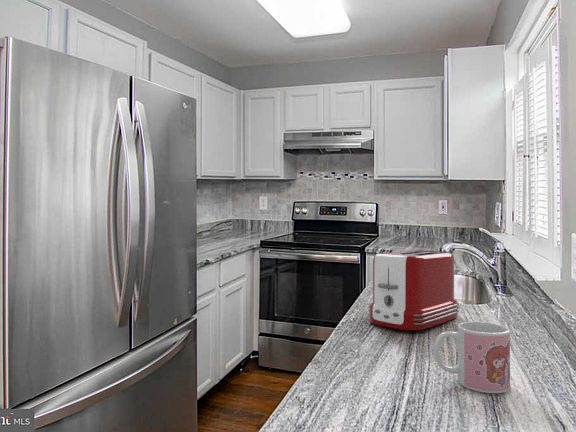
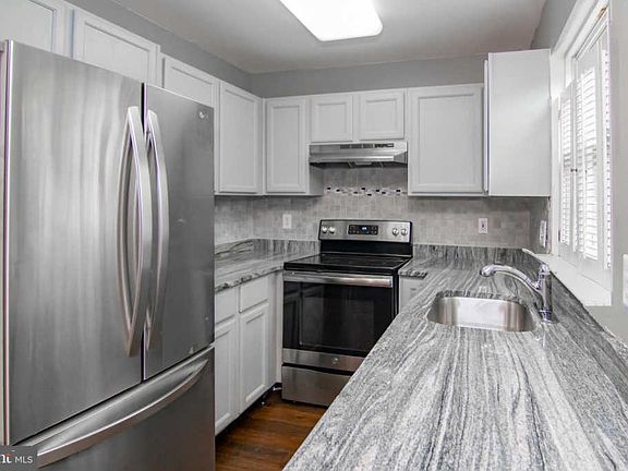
- toaster [367,250,460,331]
- mug [433,321,511,394]
